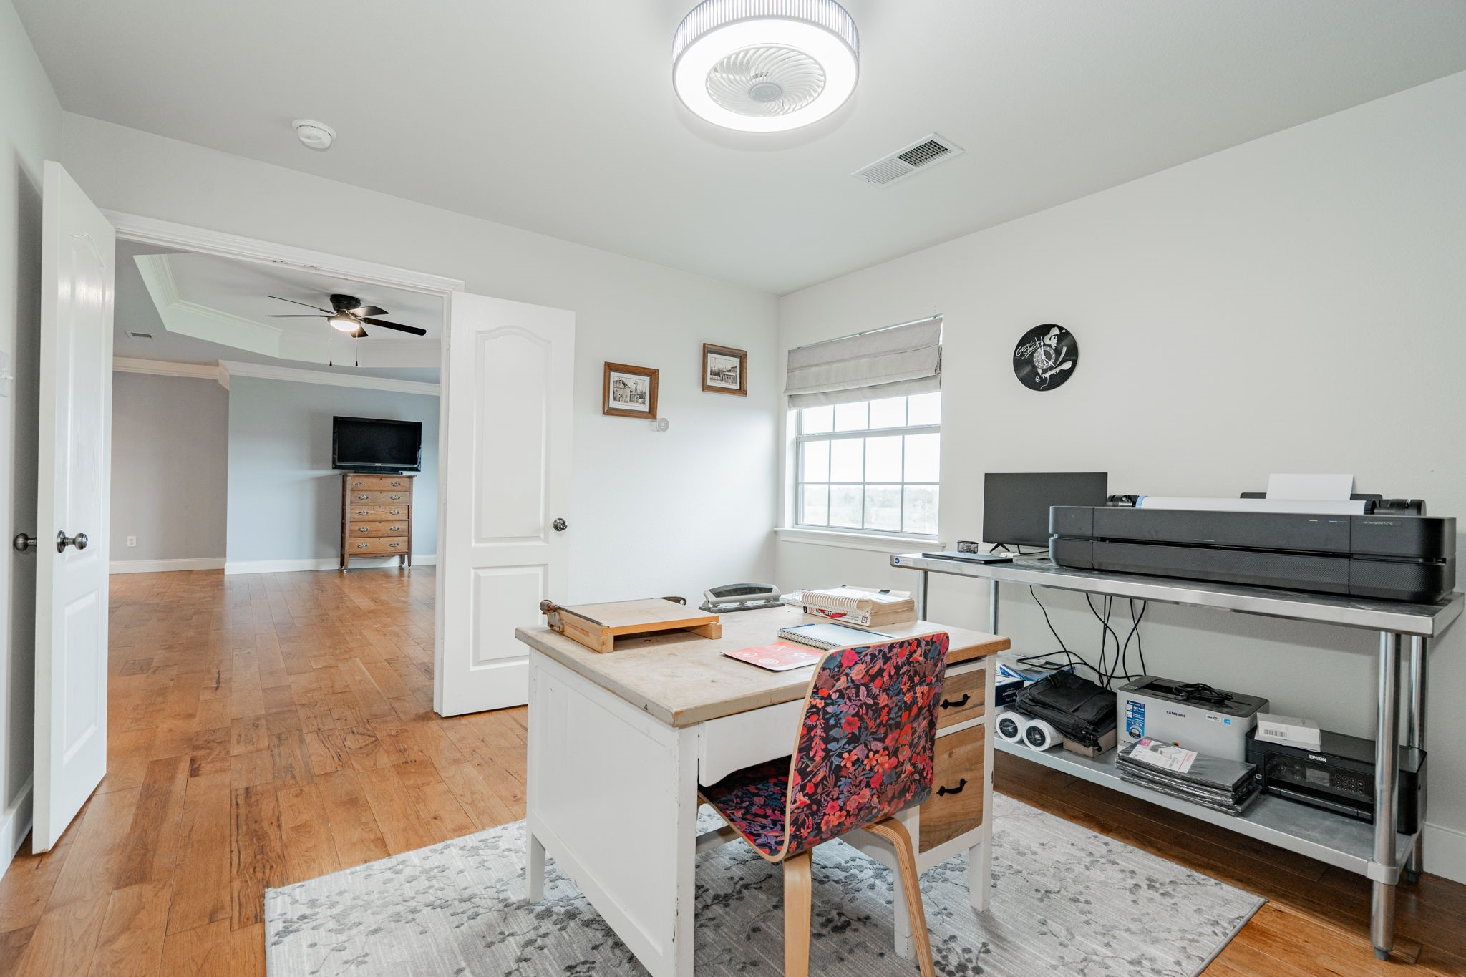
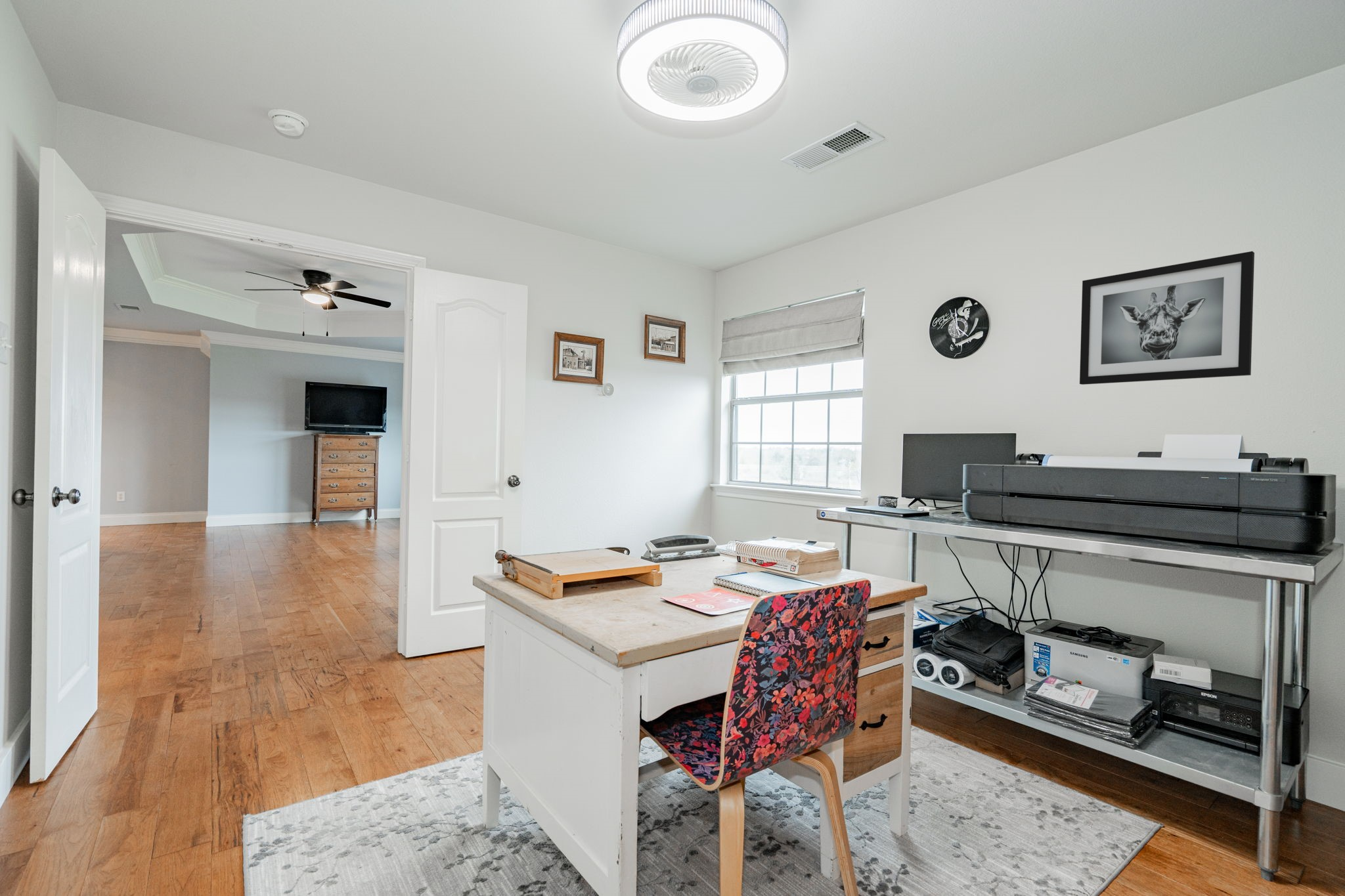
+ wall art [1079,251,1255,385]
